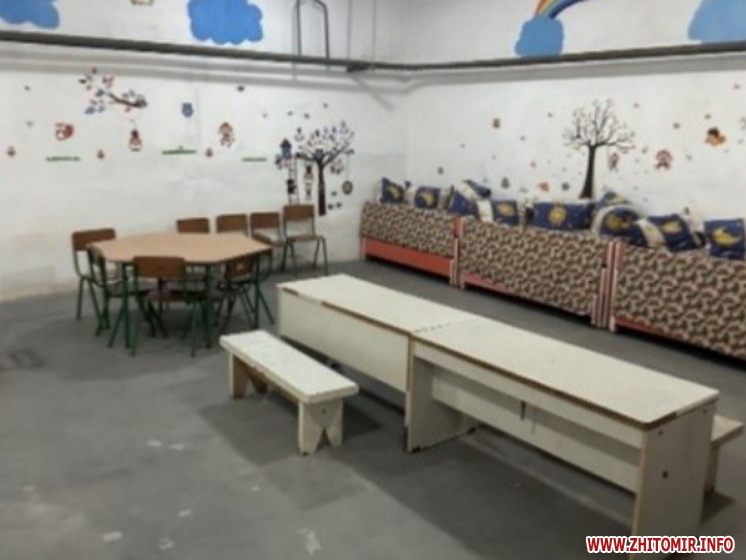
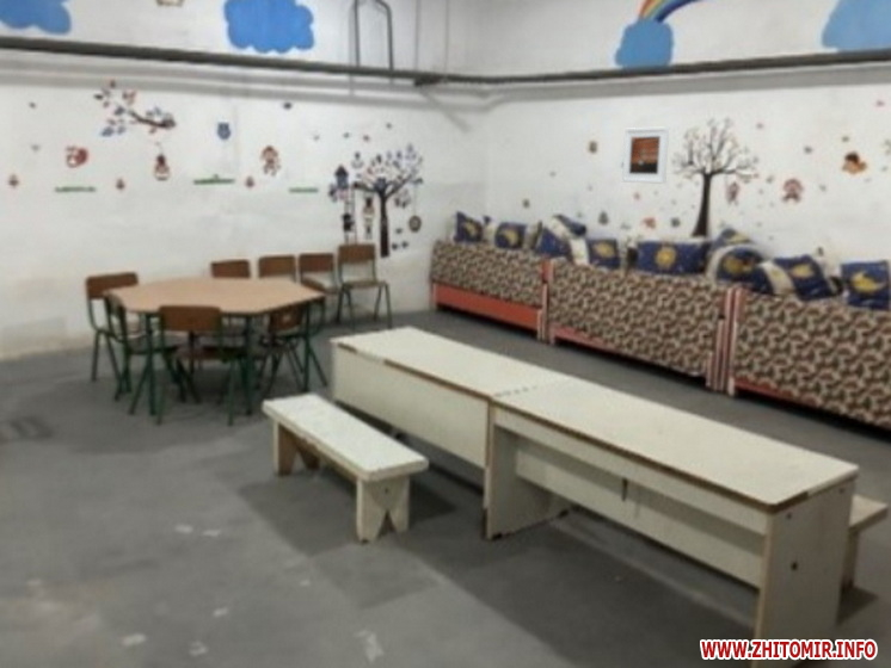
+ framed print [621,125,670,185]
